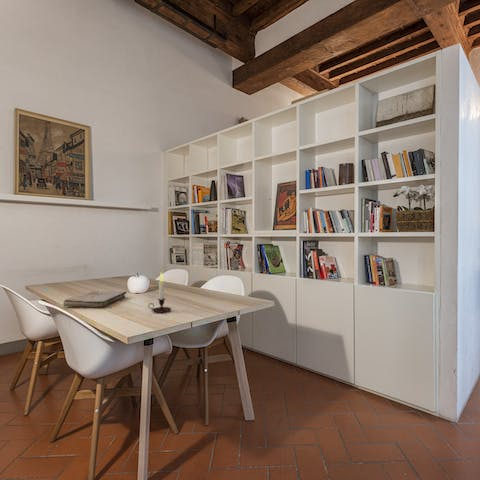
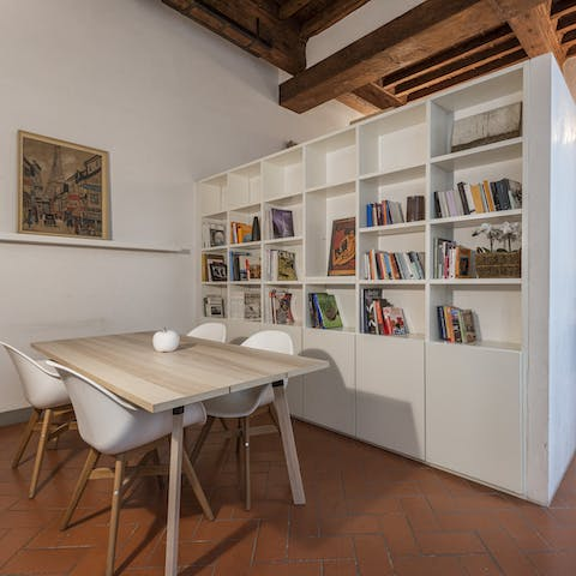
- candle [147,271,172,313]
- book [62,290,127,308]
